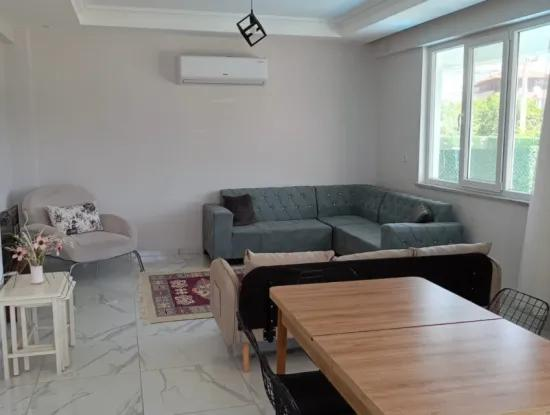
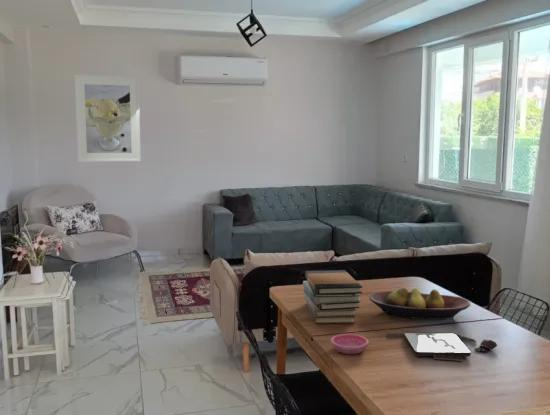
+ fruit bowl [368,286,471,321]
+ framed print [73,74,142,163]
+ saucer [330,333,370,355]
+ board game [385,332,498,362]
+ book stack [302,269,363,325]
